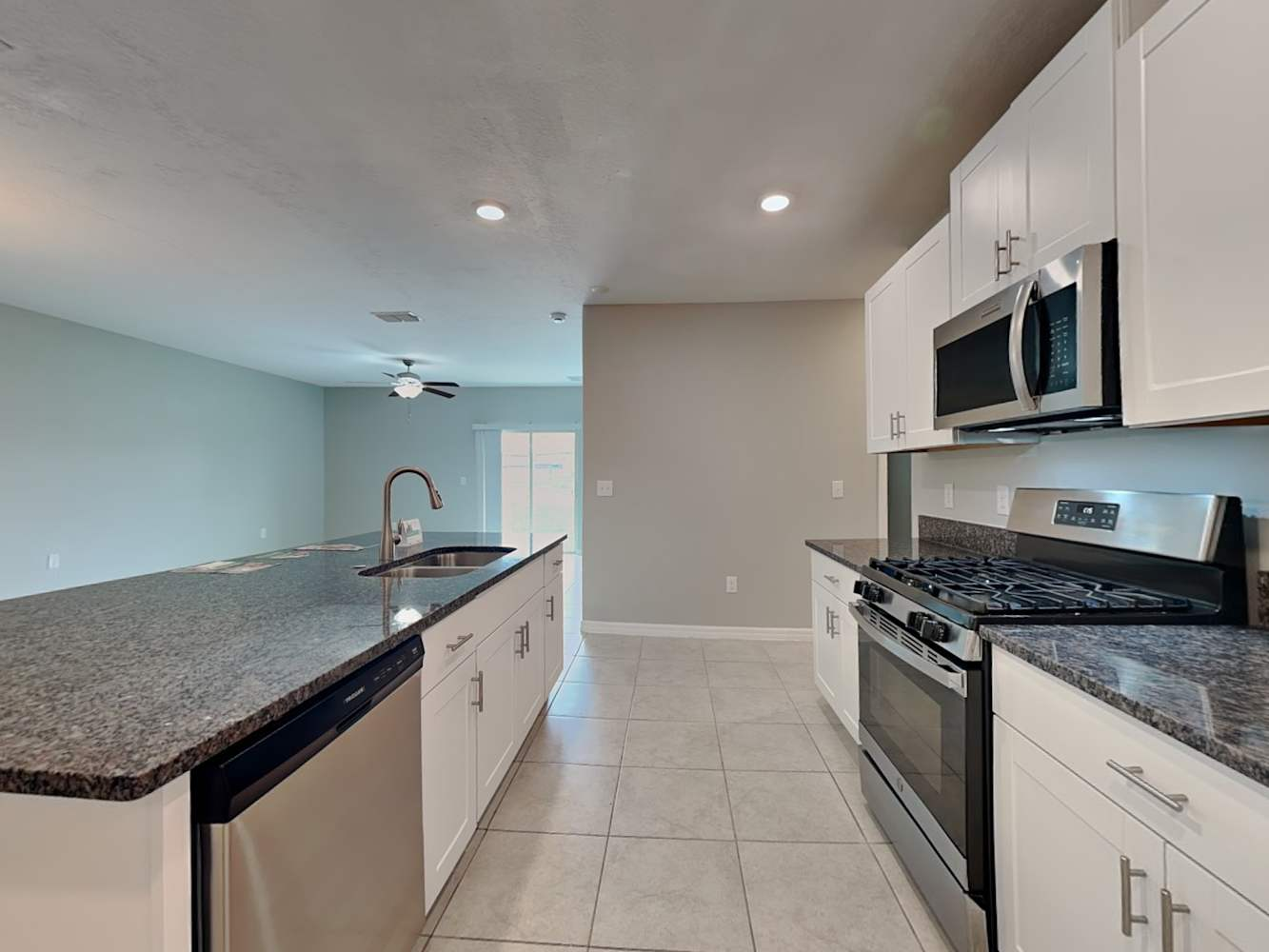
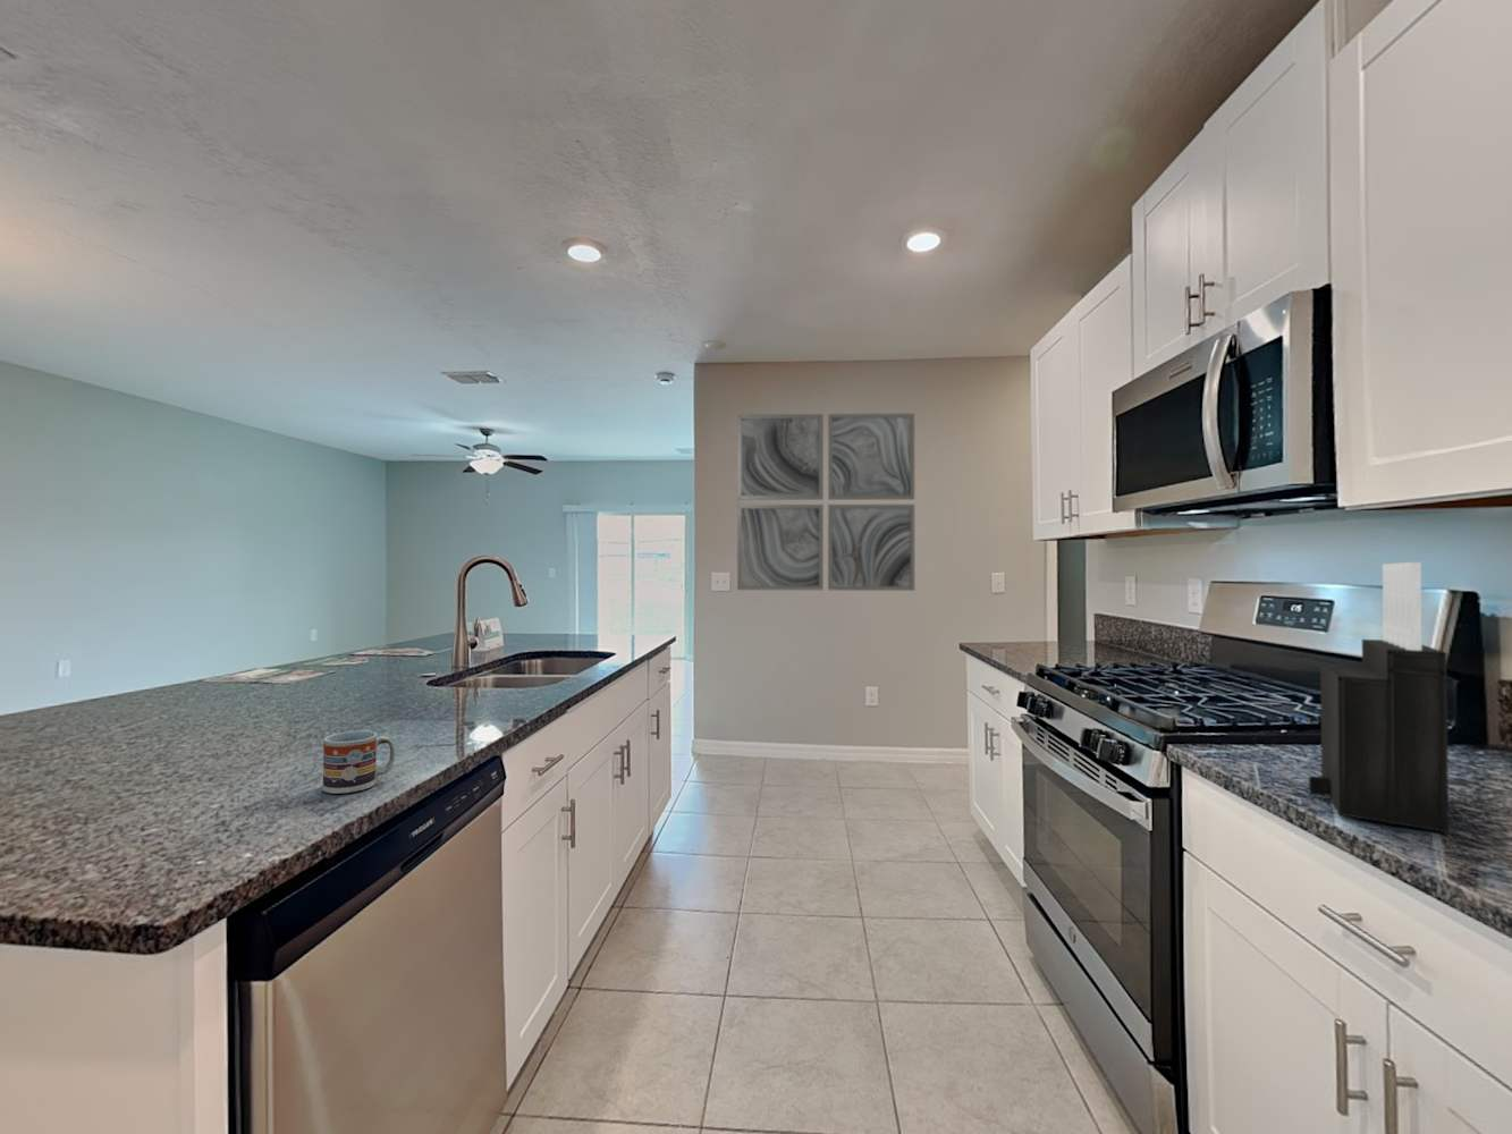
+ knife block [1308,561,1450,835]
+ cup [322,729,397,795]
+ wall art [736,413,915,592]
